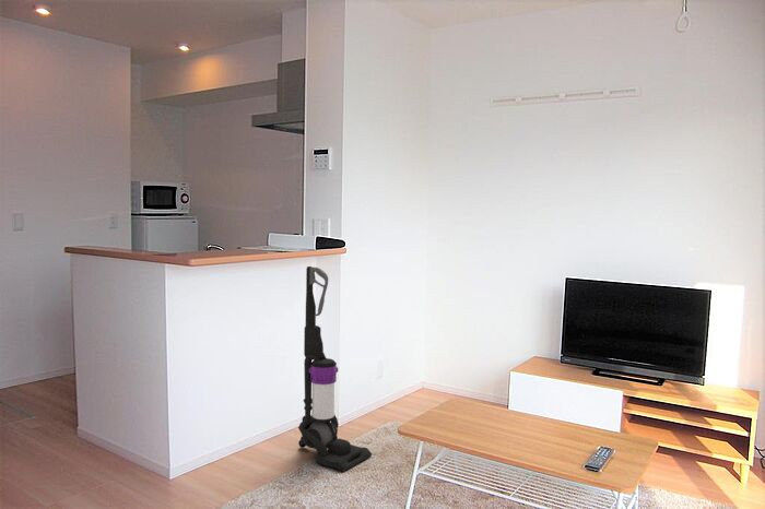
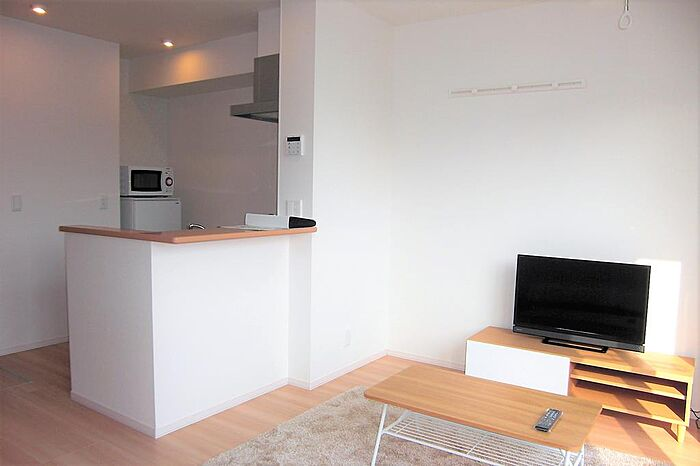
- vacuum cleaner [297,265,373,473]
